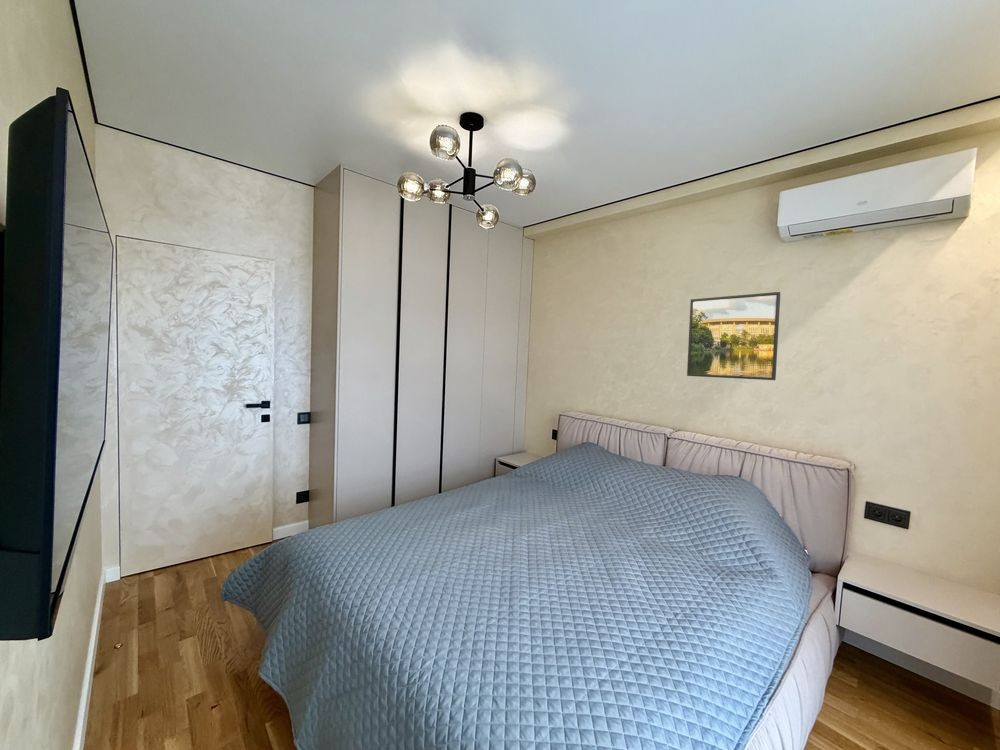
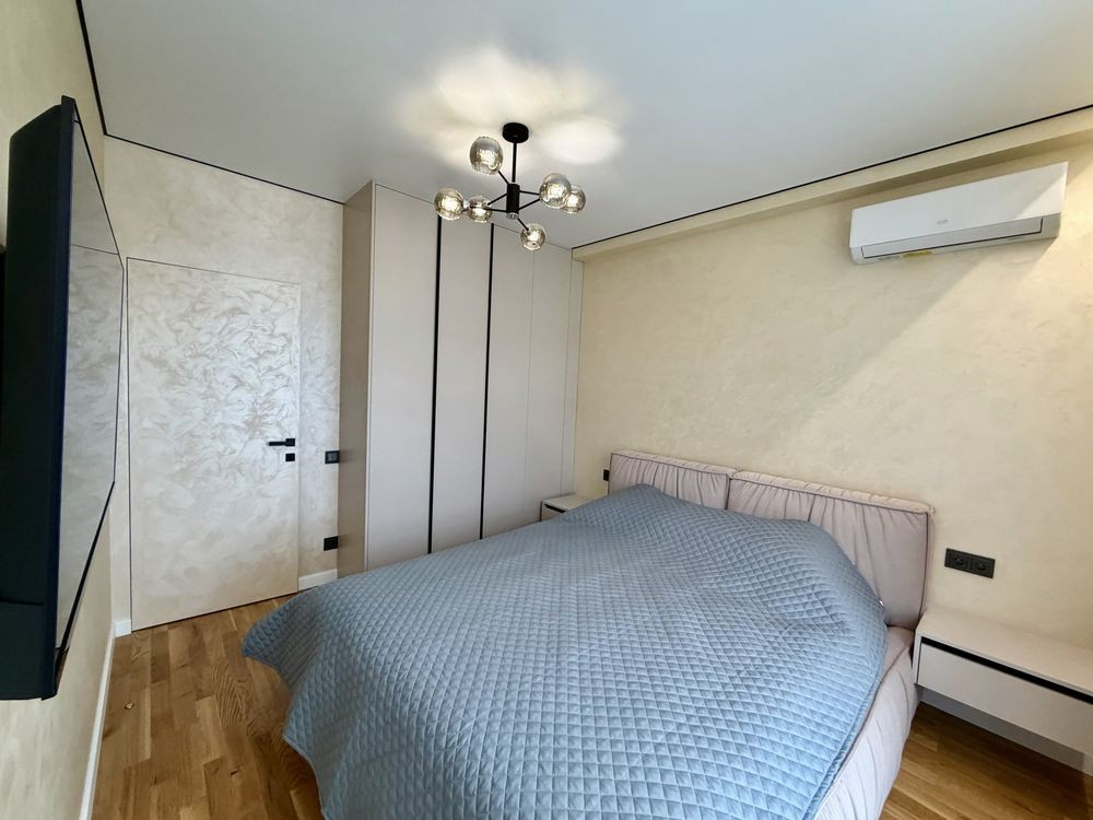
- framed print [686,291,781,381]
